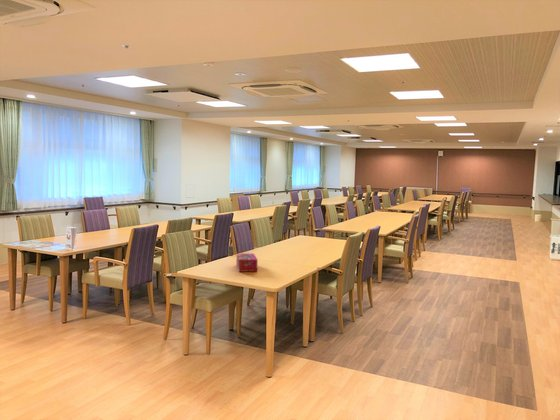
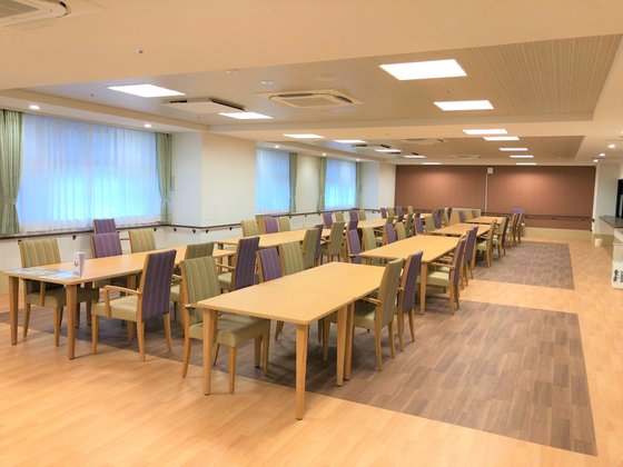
- tissue box [235,252,258,273]
